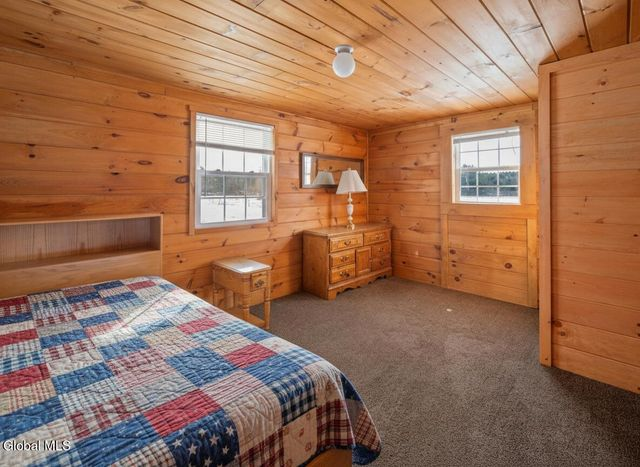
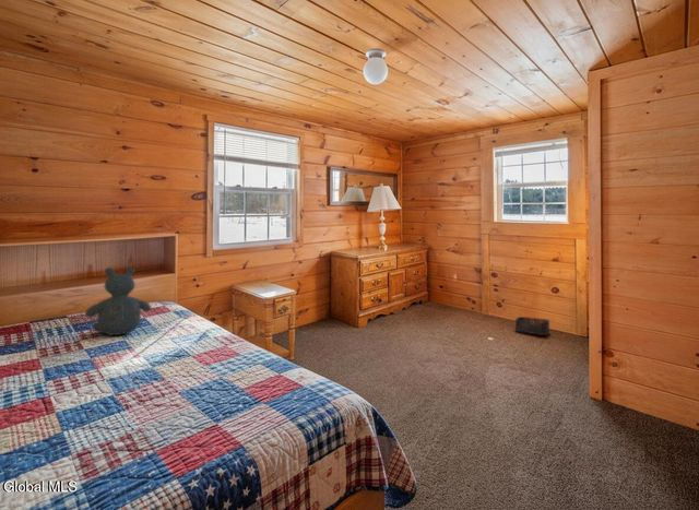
+ teddy bear [84,266,152,336]
+ storage bin [514,316,550,336]
